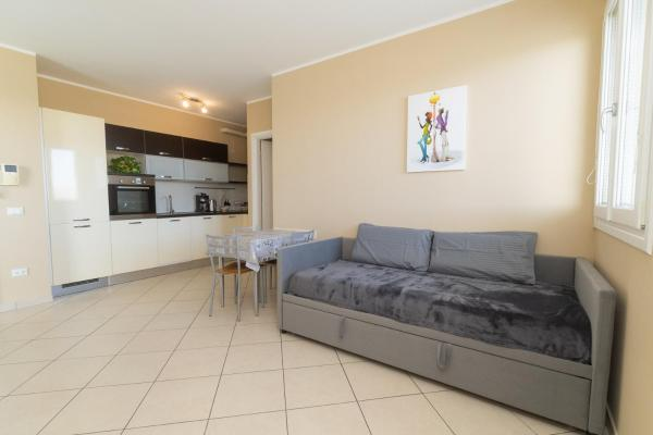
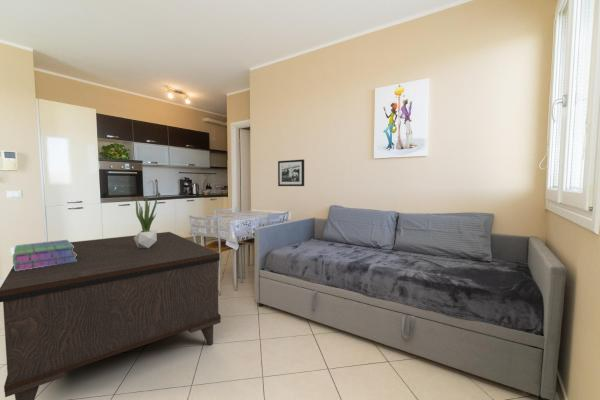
+ picture frame [277,158,305,187]
+ stack of books [12,239,77,271]
+ potted plant [134,195,158,248]
+ coffee table [0,231,222,400]
